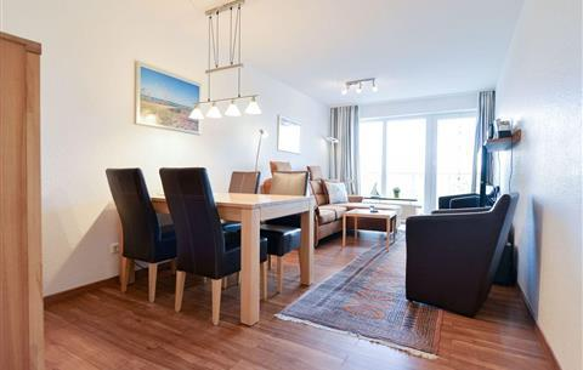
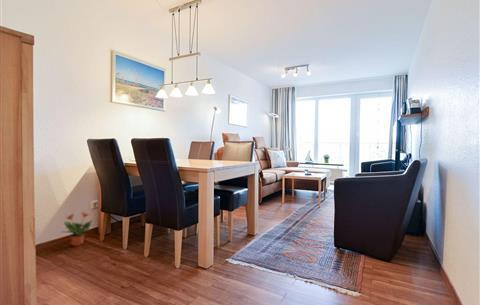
+ potted plant [61,211,93,247]
